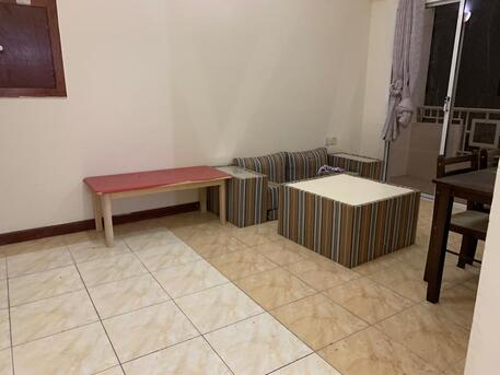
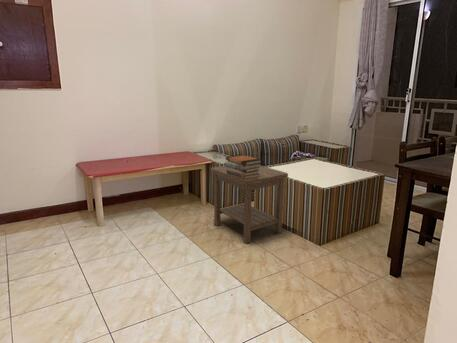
+ side table [210,164,289,245]
+ book stack [224,154,263,179]
